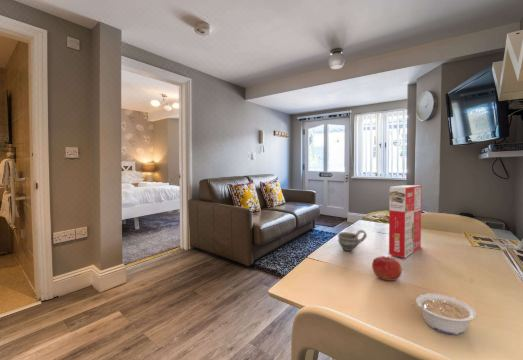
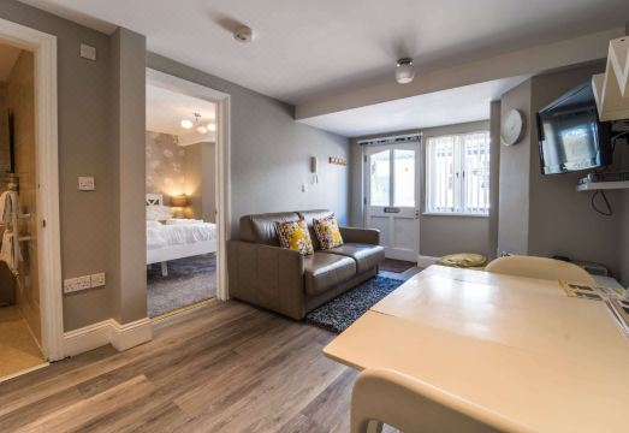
- cereal box [388,184,422,259]
- cup [337,229,368,252]
- fruit [371,256,403,282]
- legume [410,292,477,336]
